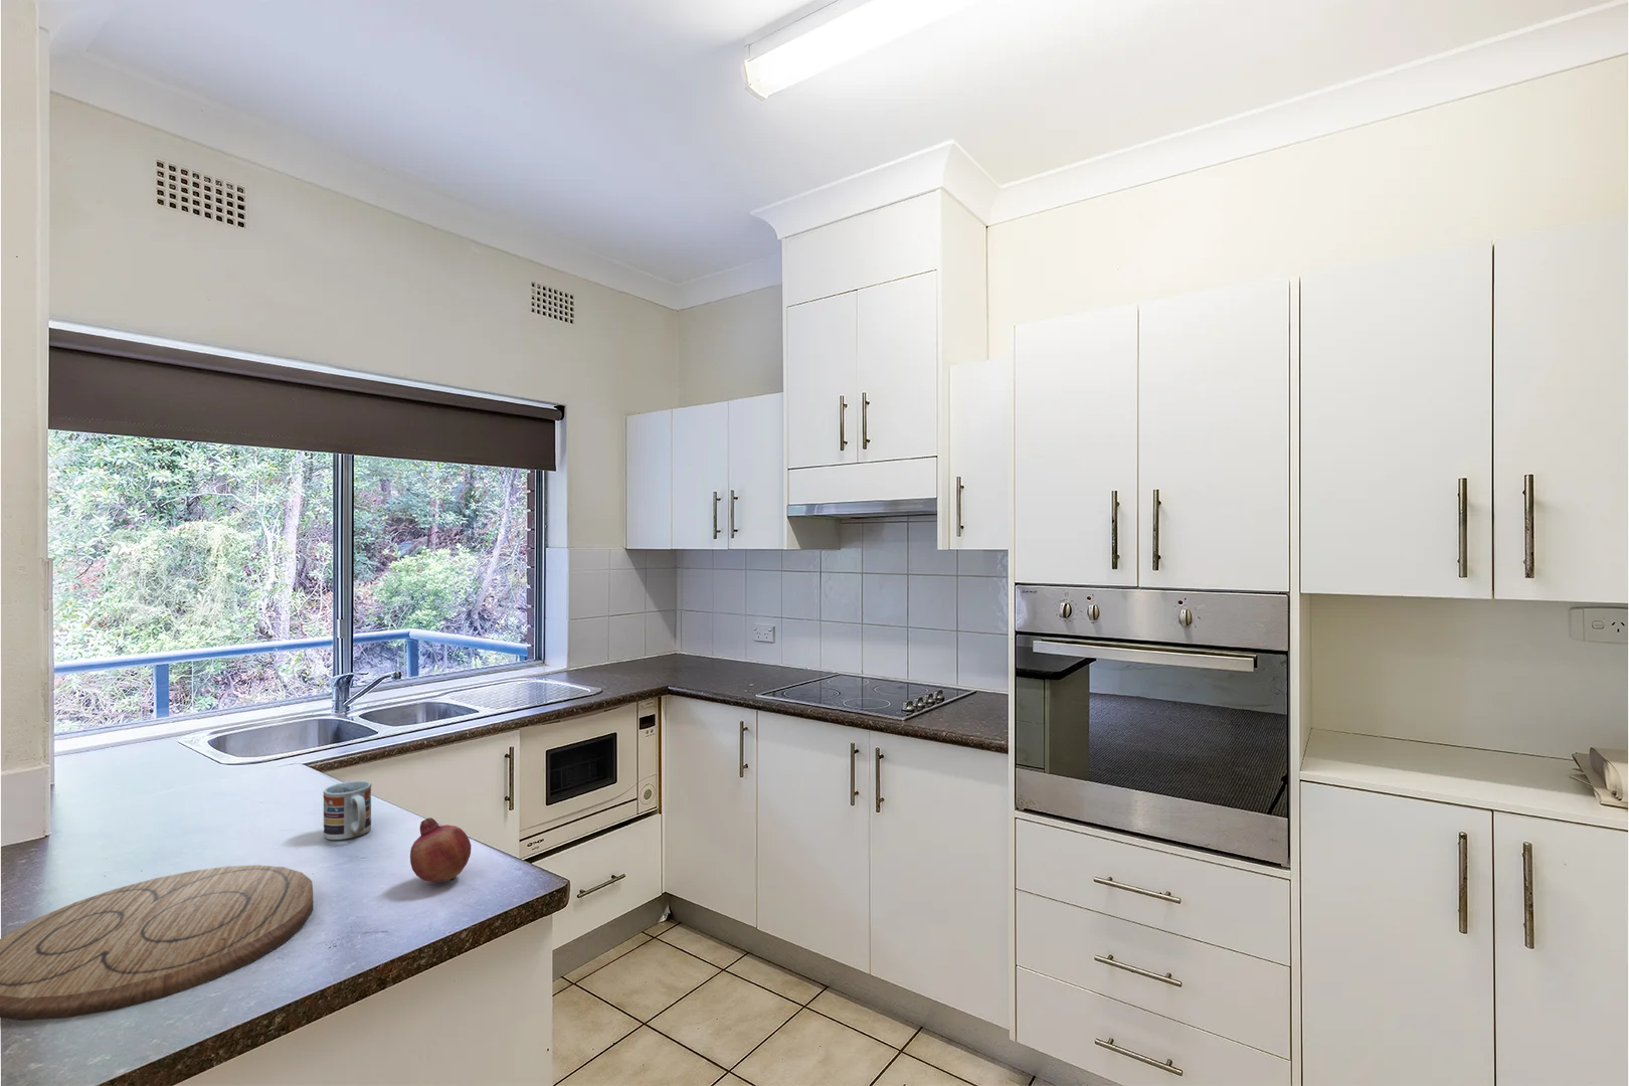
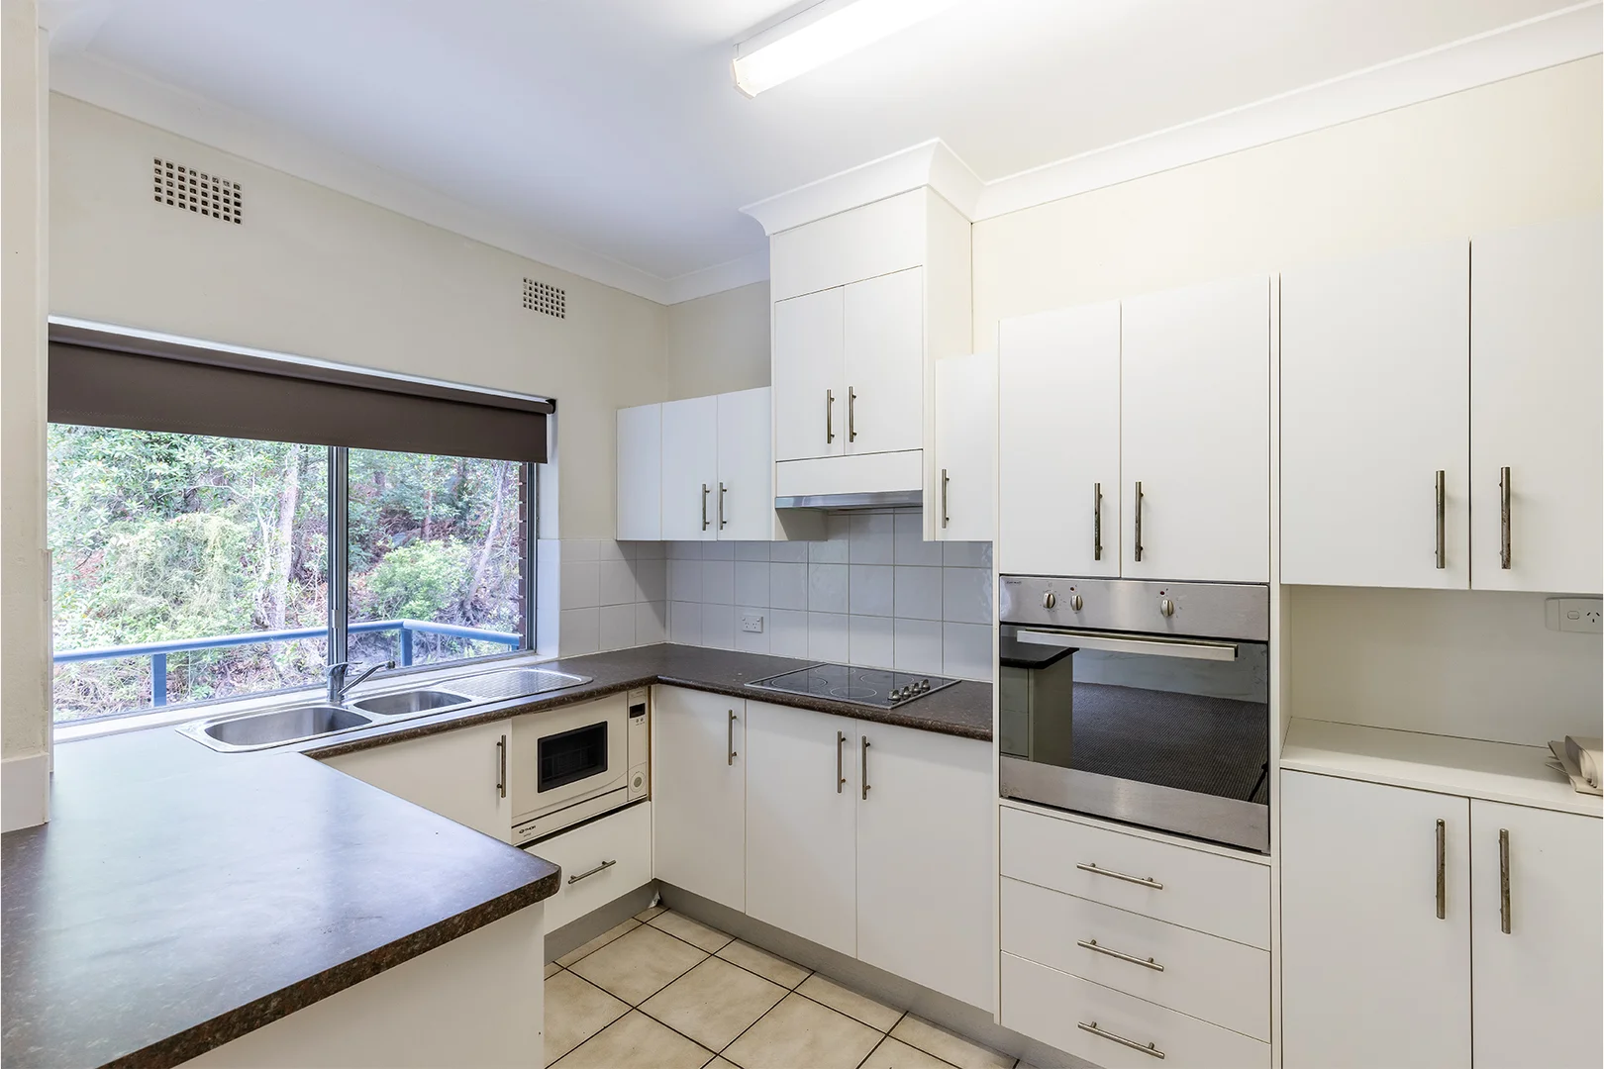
- cutting board [0,864,314,1022]
- cup [321,779,373,841]
- fruit [410,817,471,882]
